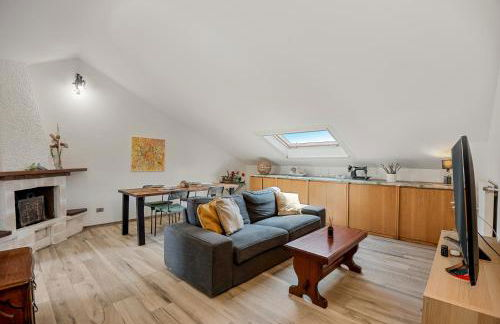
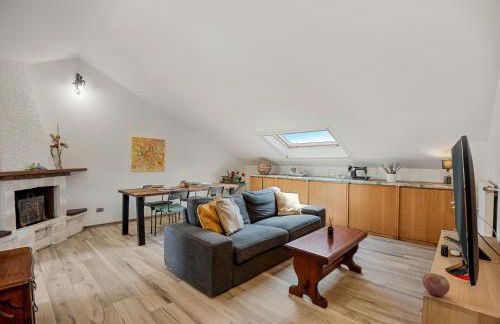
+ apple [421,272,451,297]
